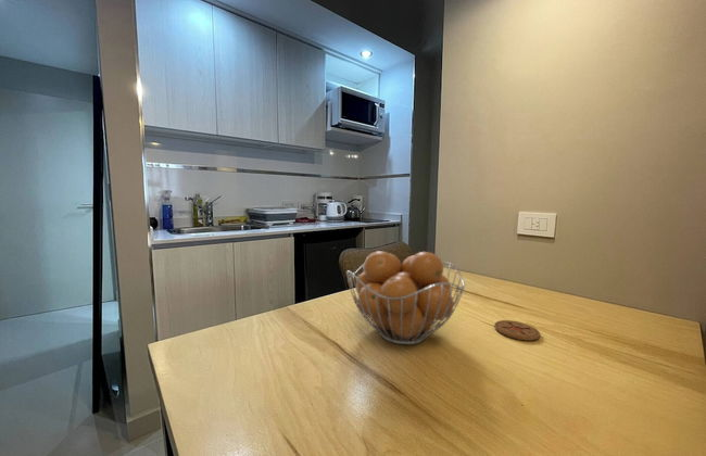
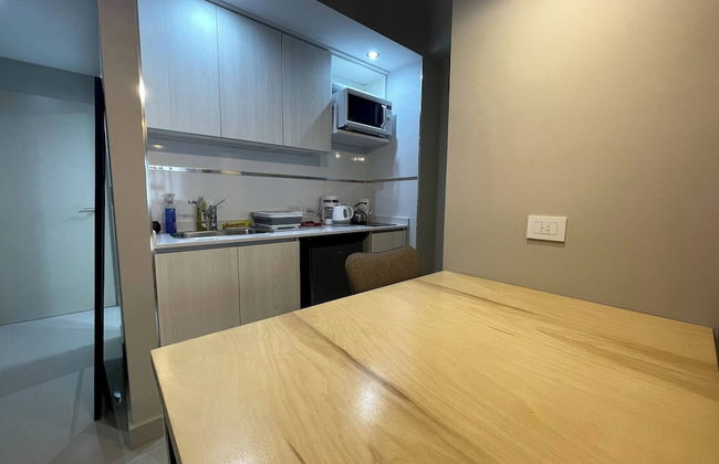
- fruit basket [345,250,466,345]
- coaster [493,319,541,342]
